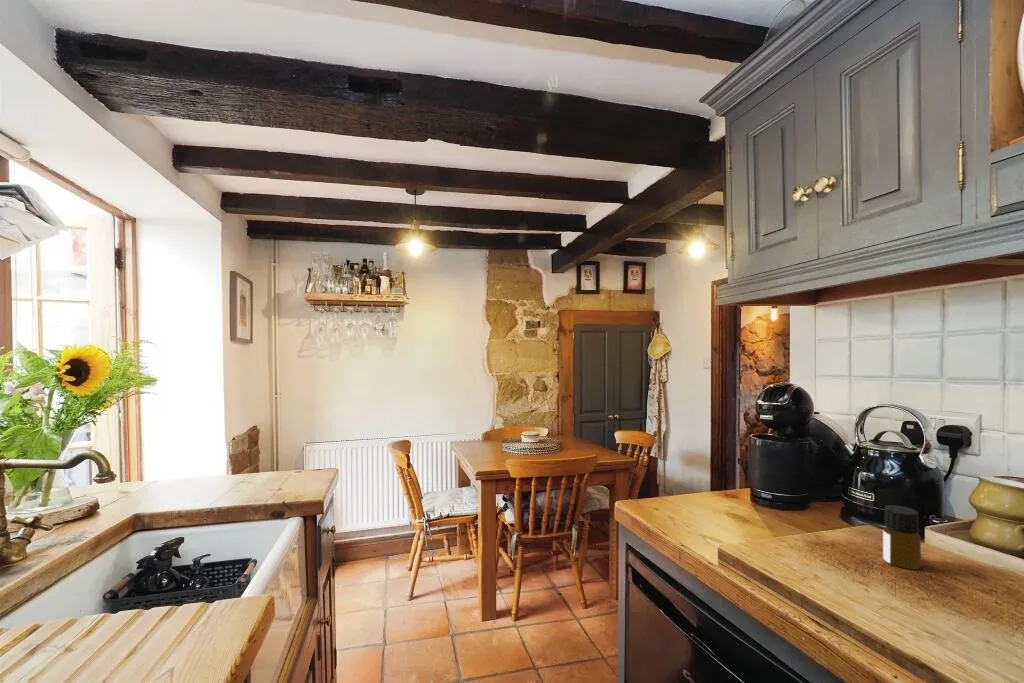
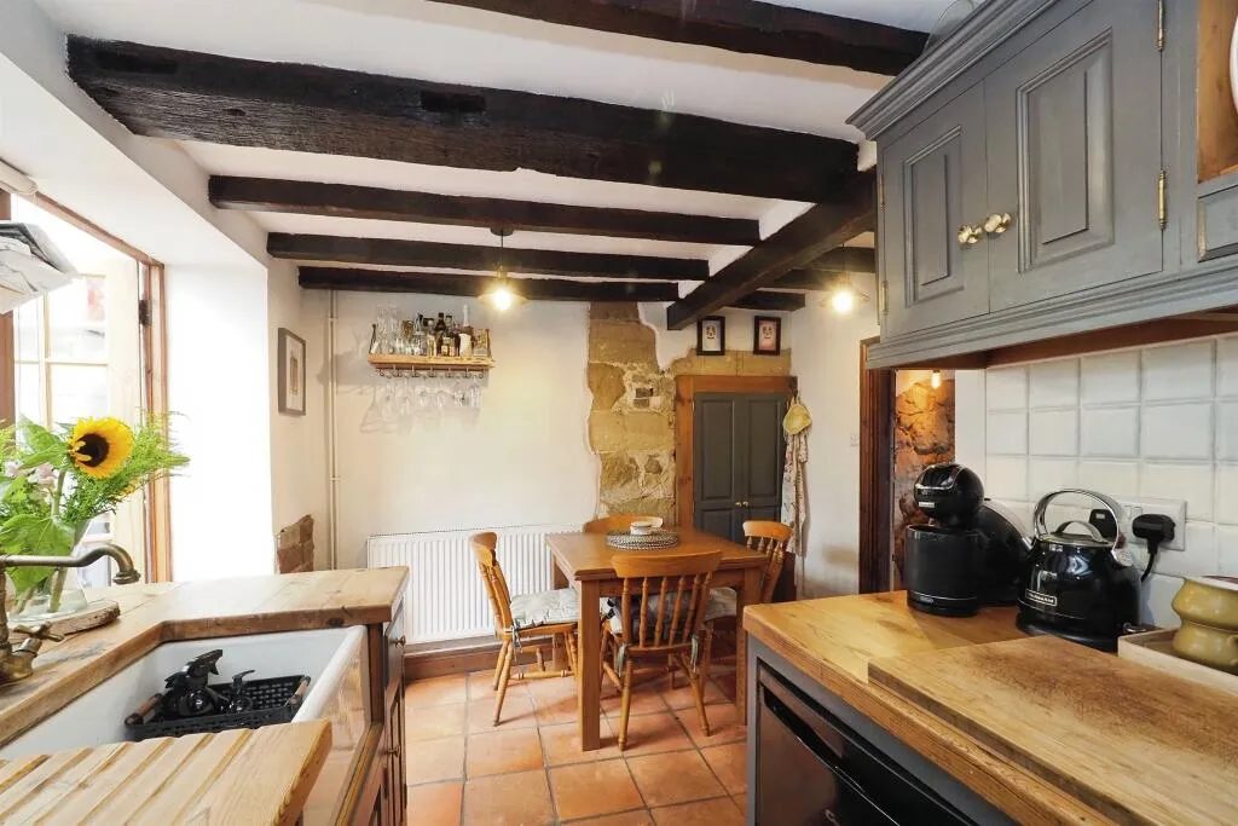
- bottle [882,504,922,570]
